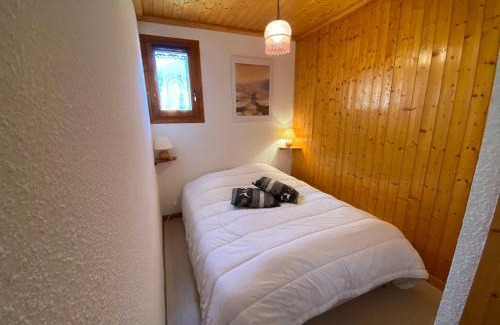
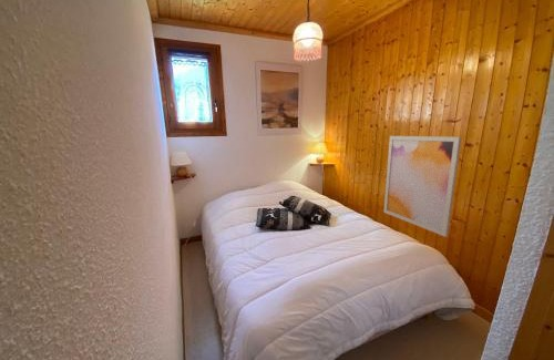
+ wall art [382,135,462,238]
